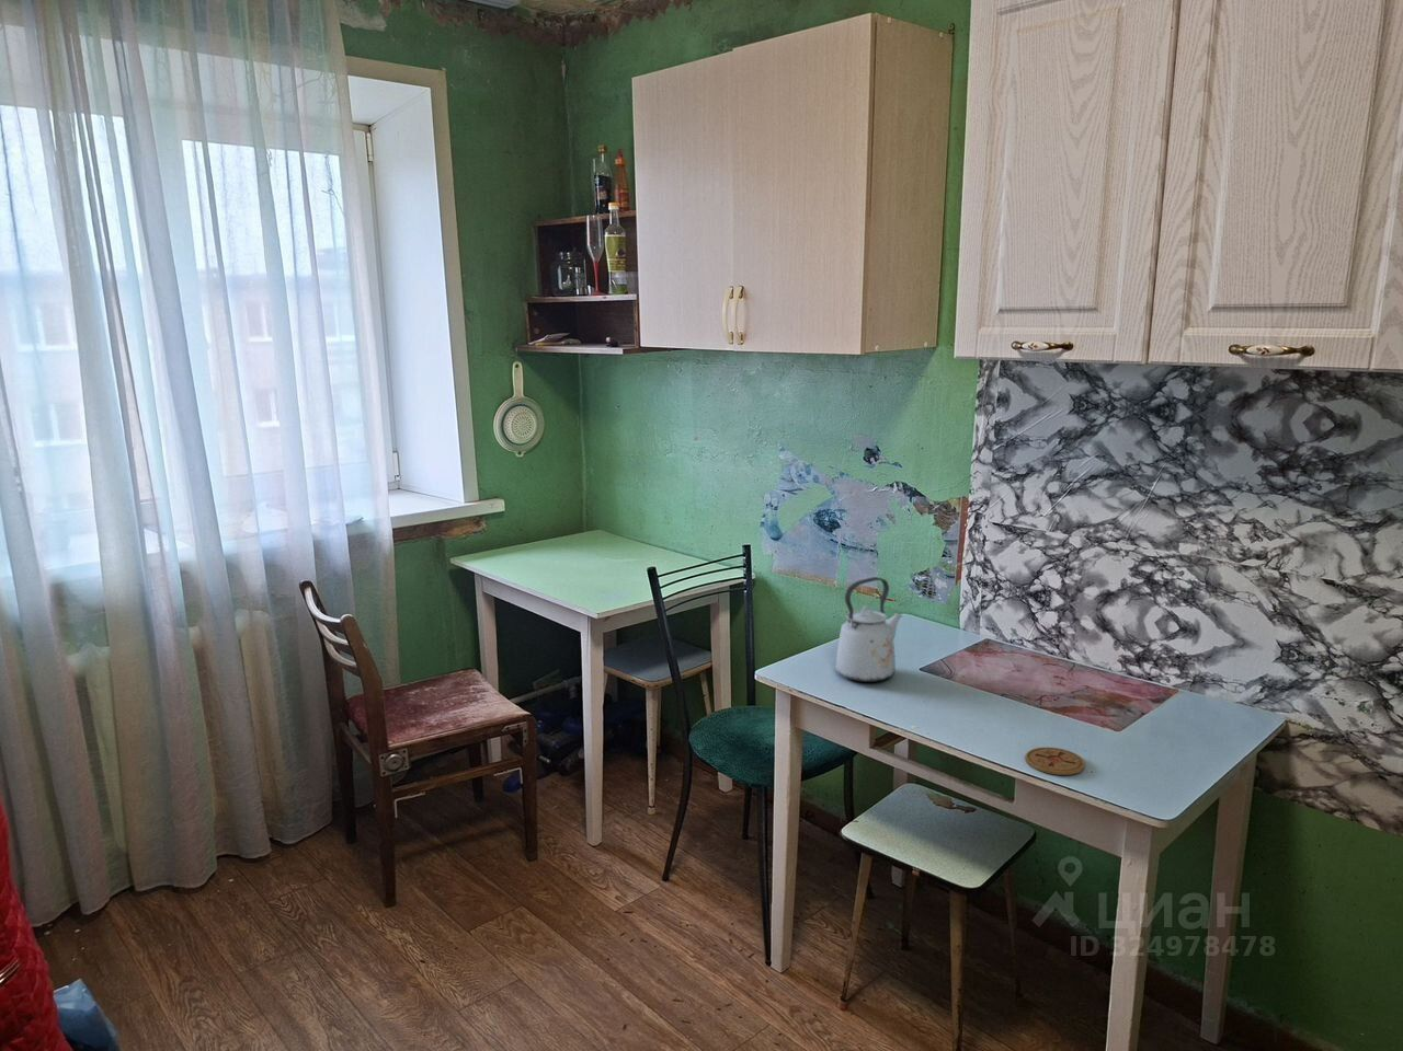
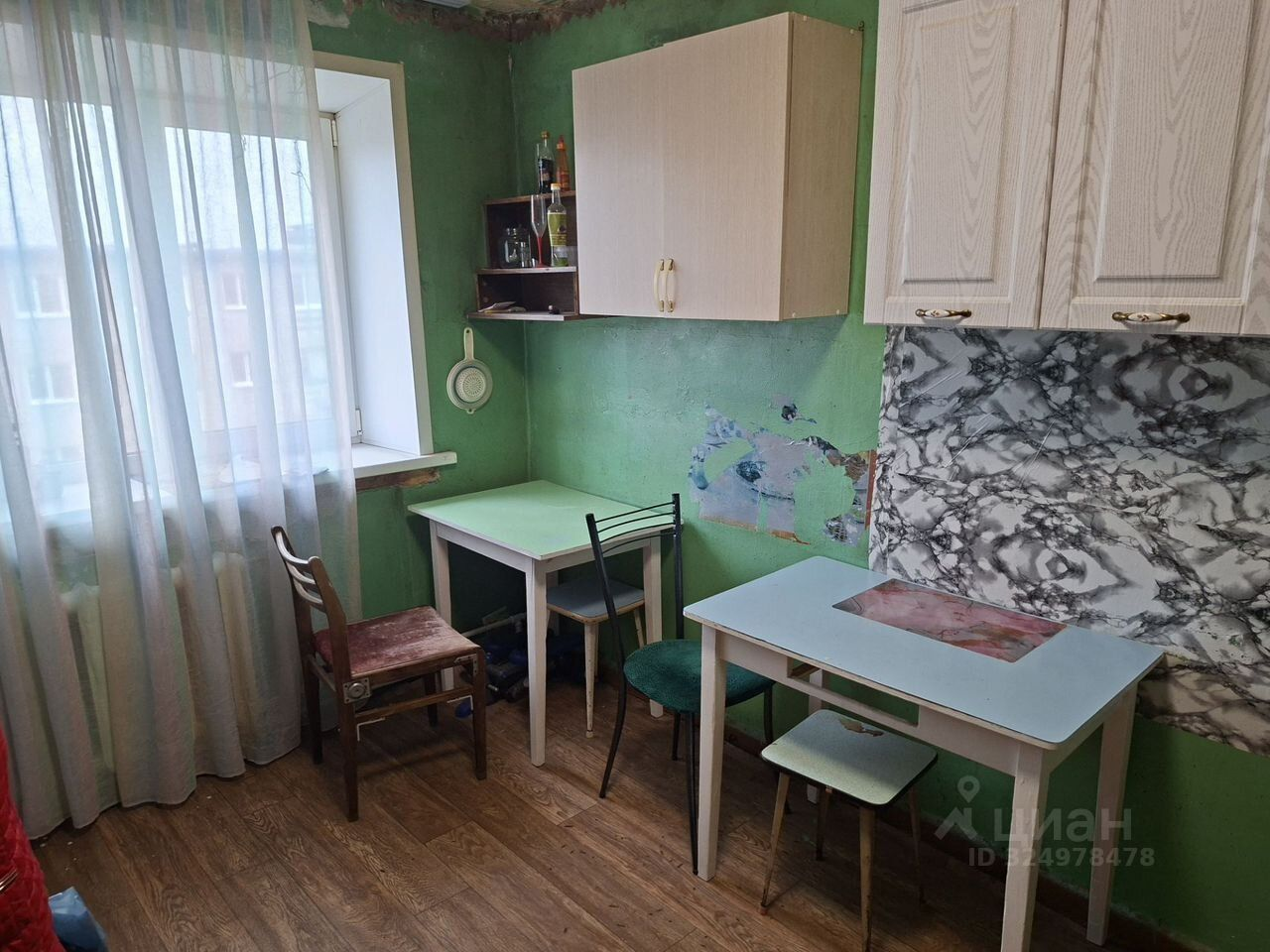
- coaster [1025,746,1086,776]
- kettle [834,576,904,683]
